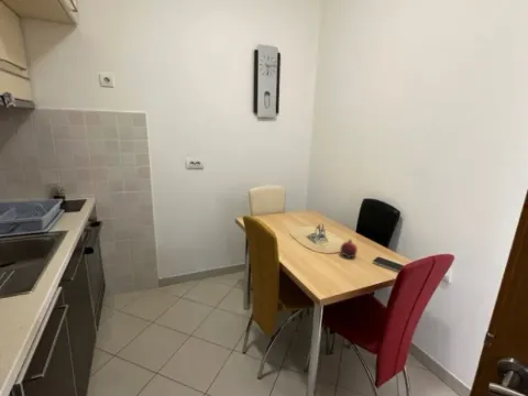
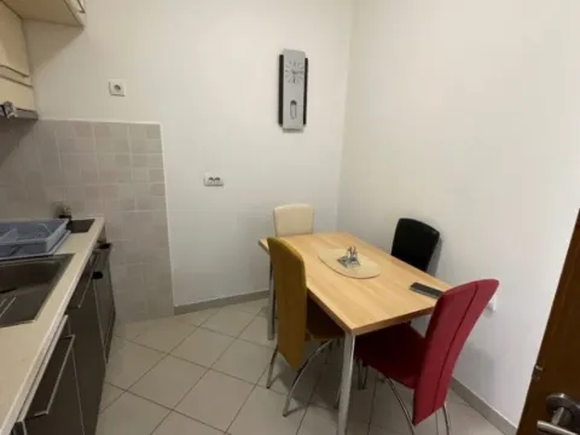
- fruit [339,238,359,260]
